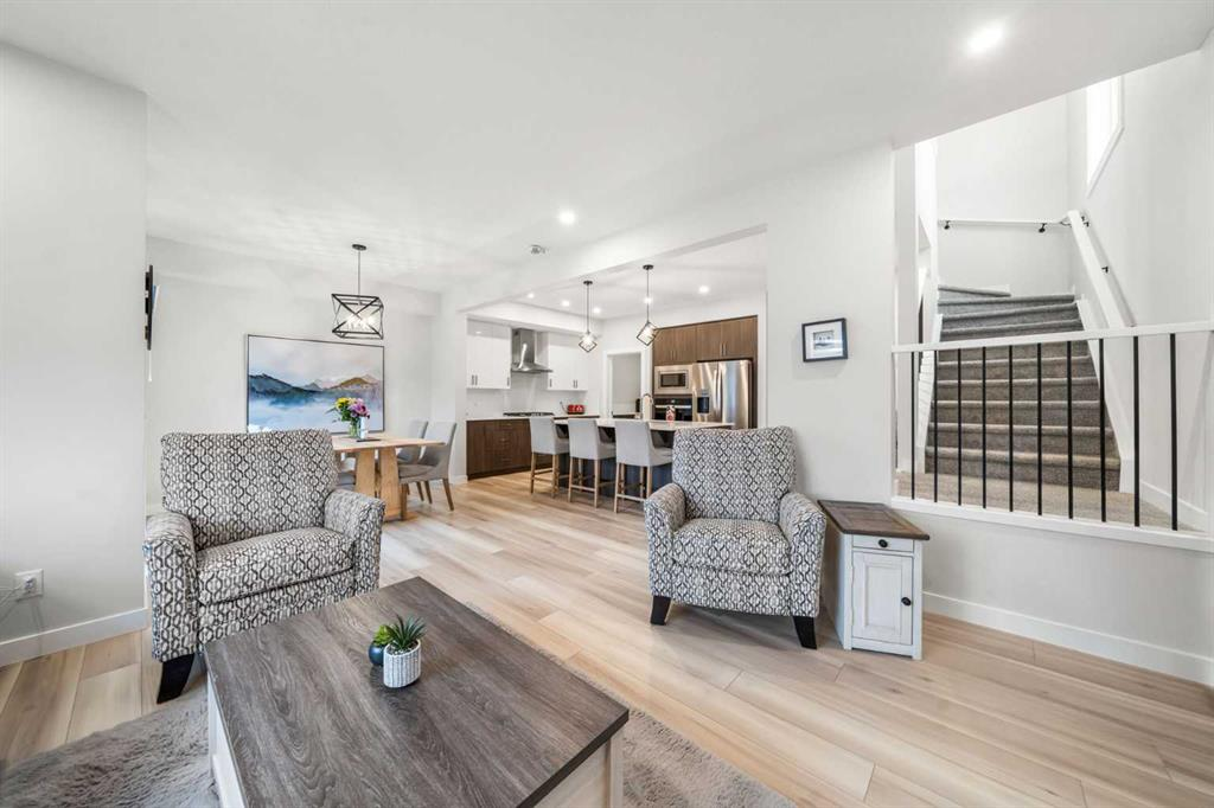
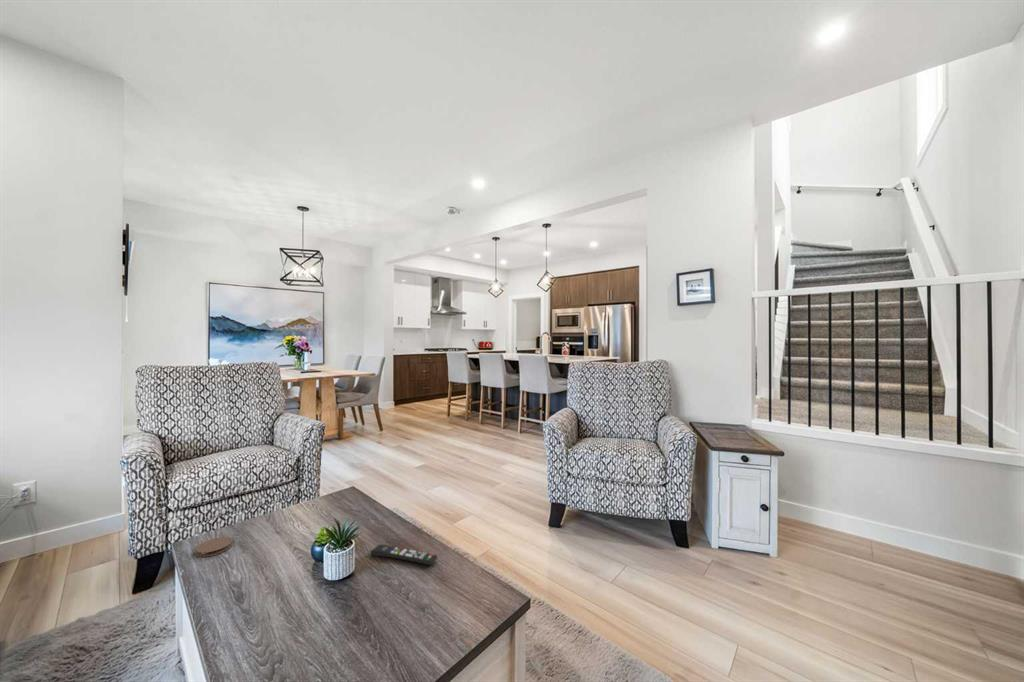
+ coaster [195,536,233,558]
+ remote control [370,544,438,566]
